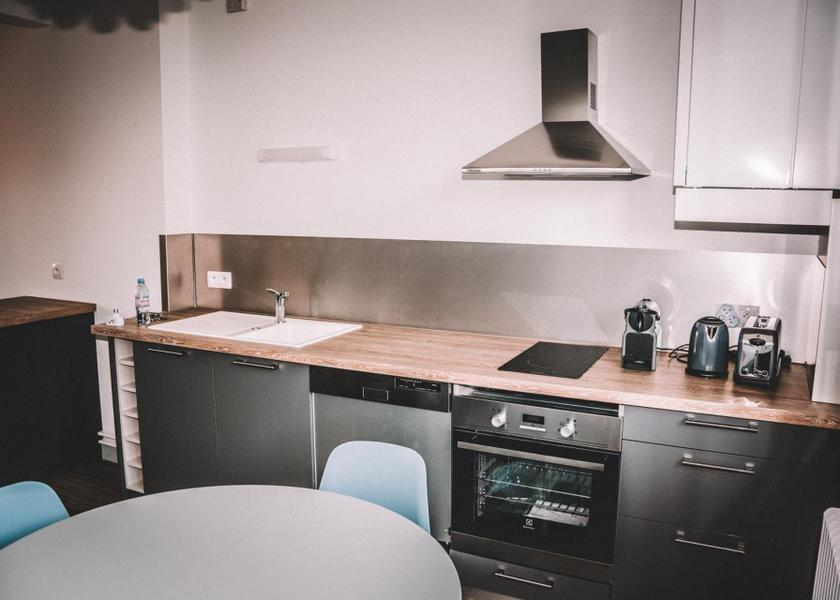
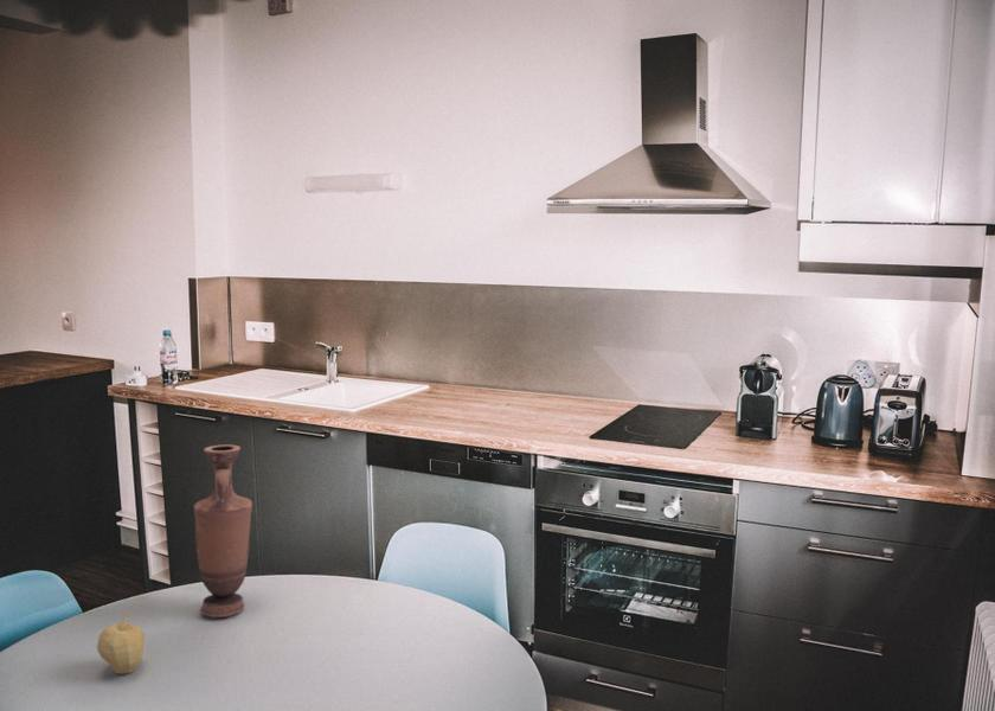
+ vase [193,443,253,619]
+ fruit [96,611,146,675]
